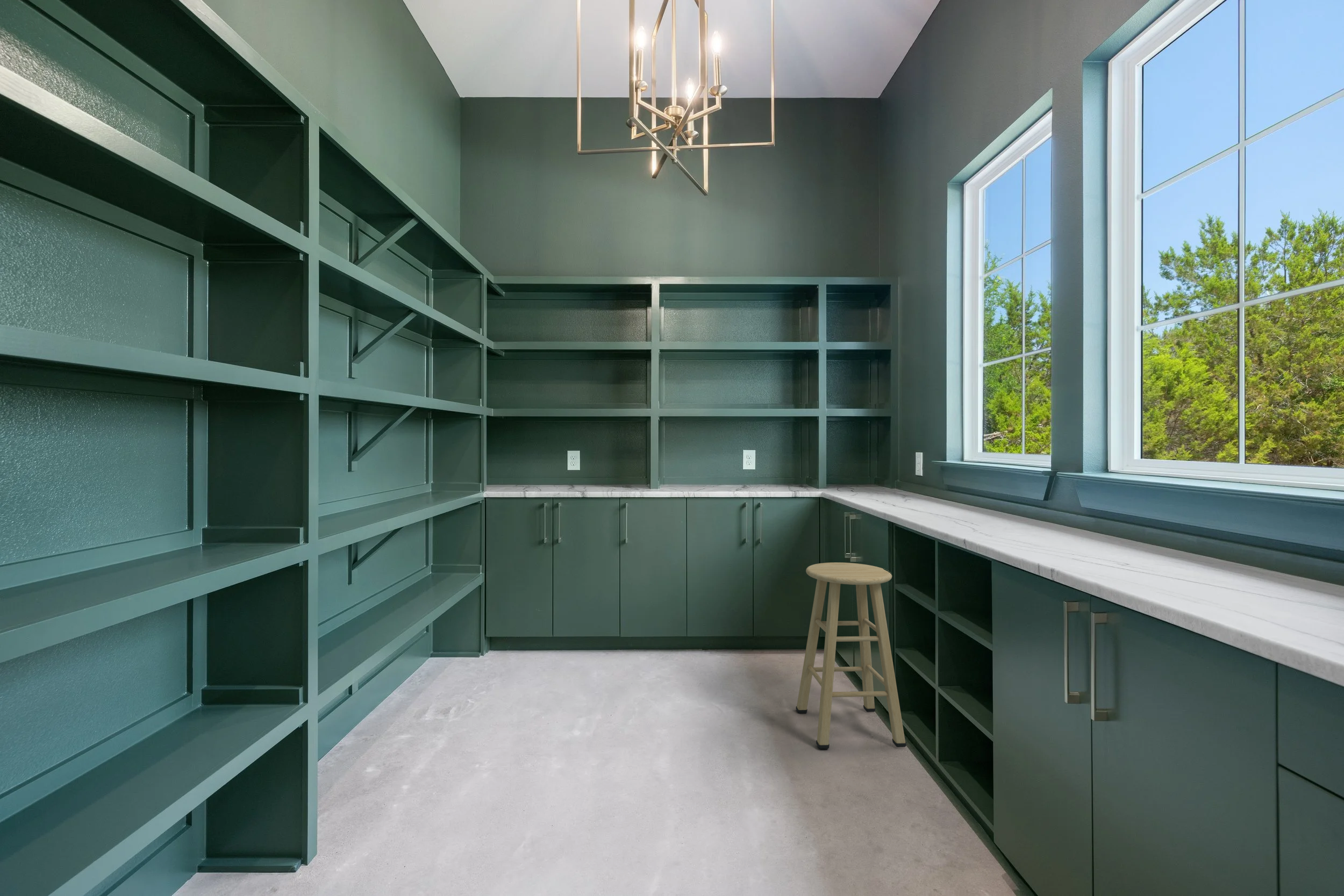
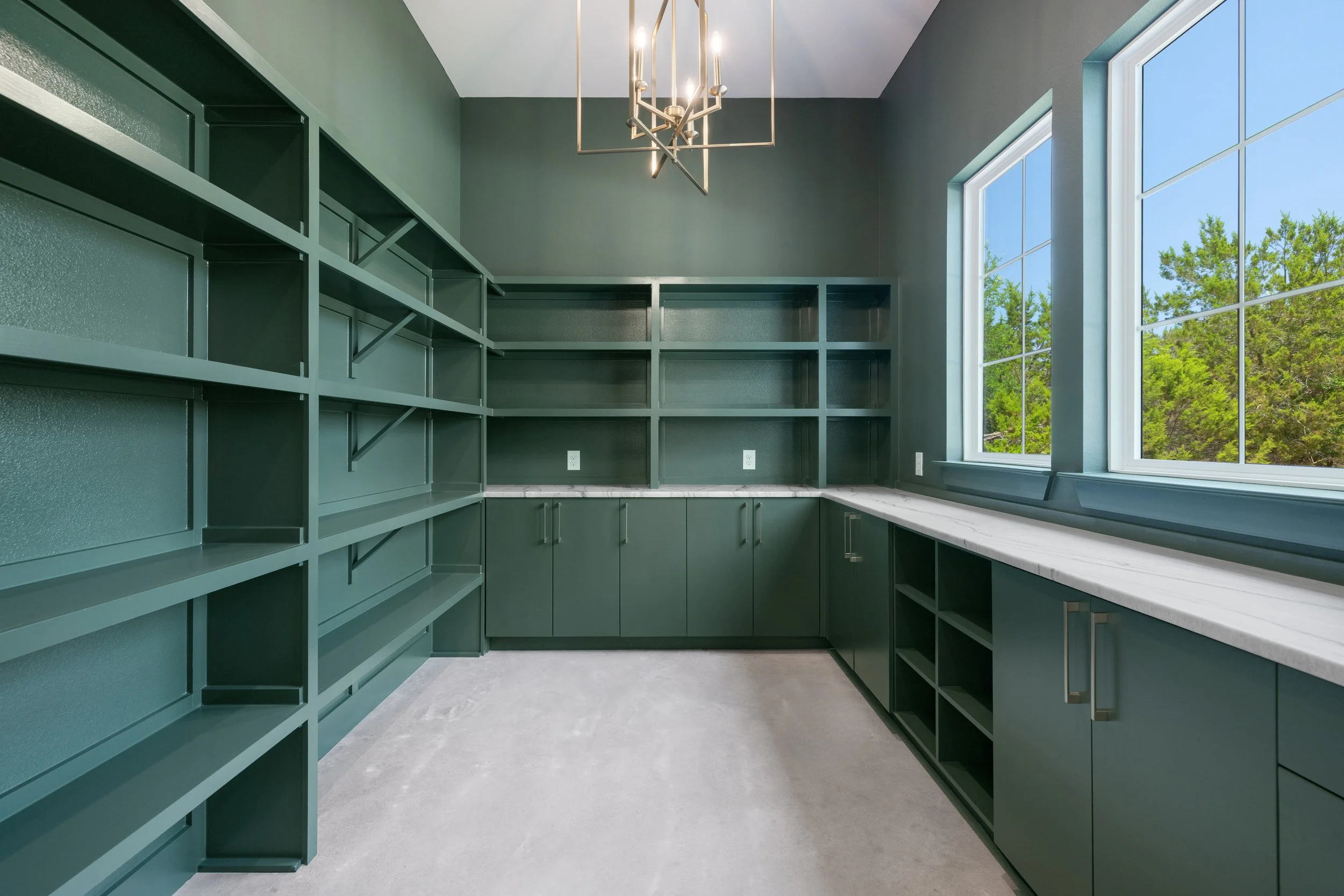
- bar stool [795,562,907,749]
